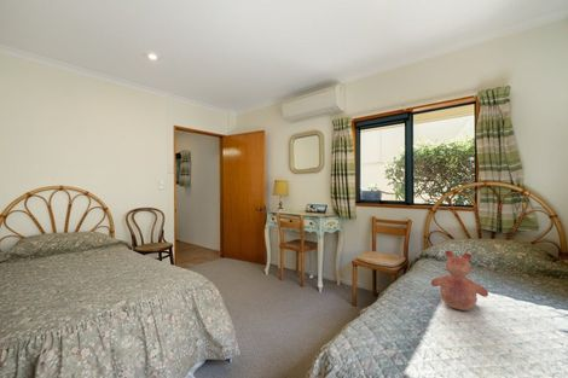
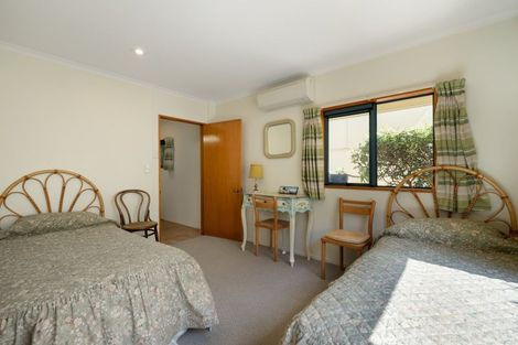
- teddy bear [430,250,489,312]
